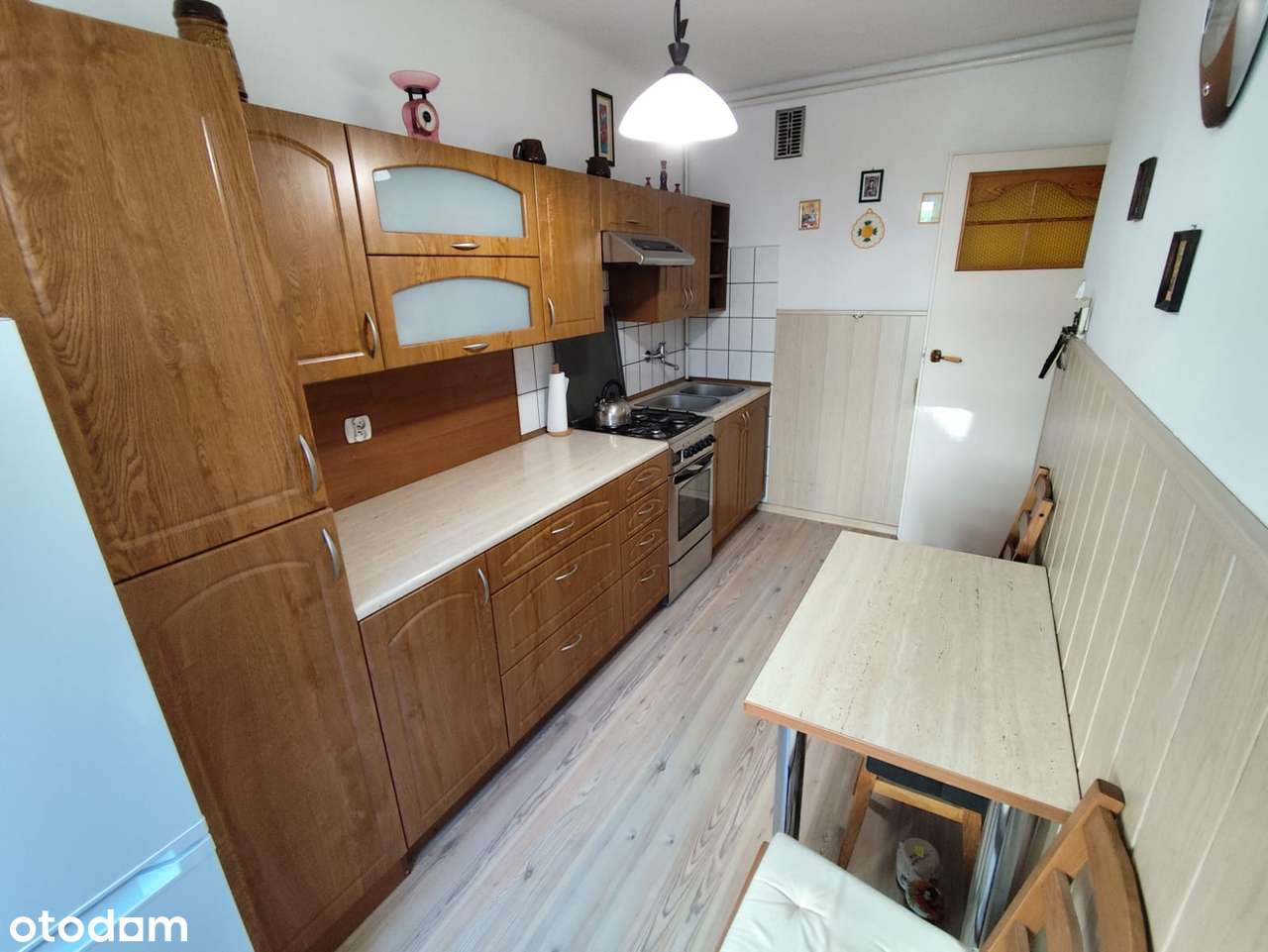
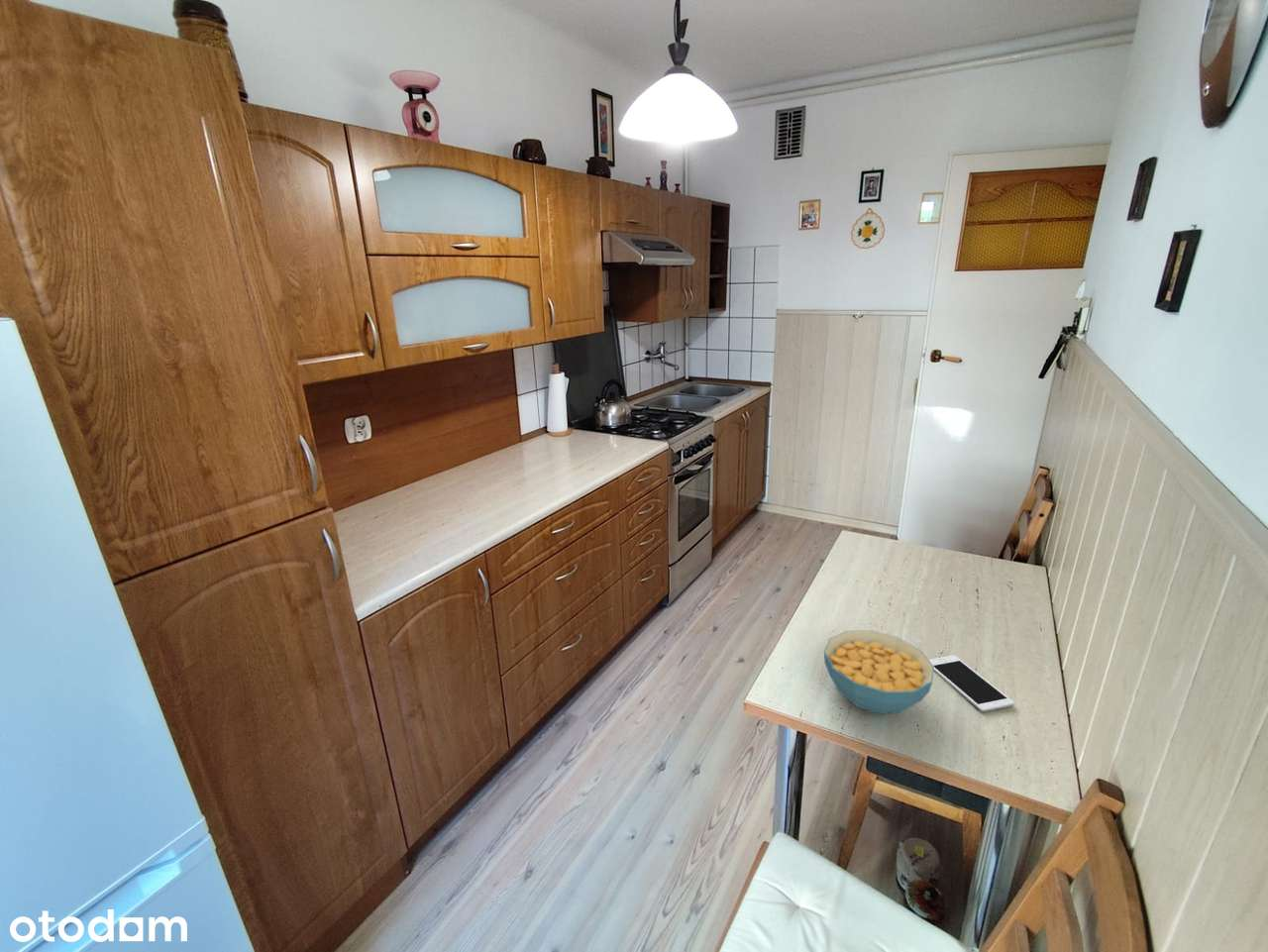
+ cell phone [928,654,1015,712]
+ cereal bowl [823,629,934,714]
